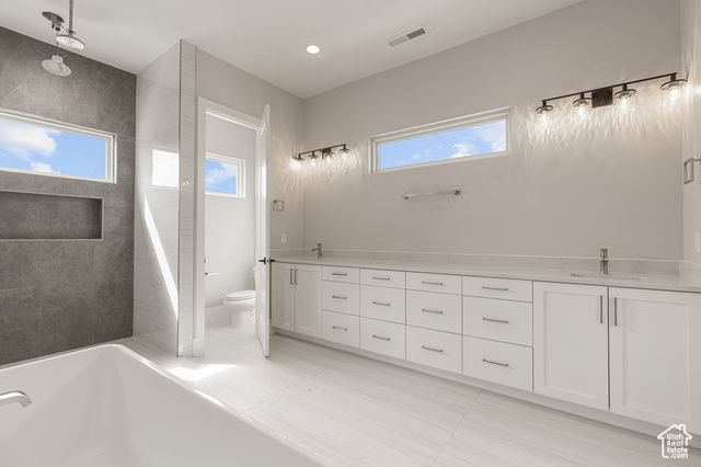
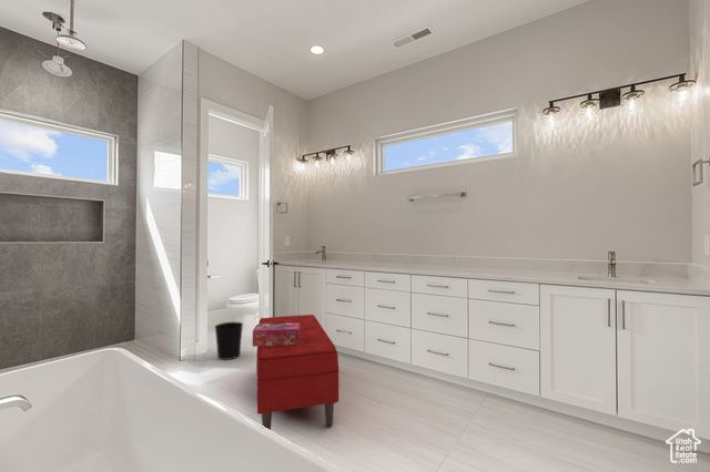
+ bench [255,314,341,431]
+ wastebasket [214,321,244,361]
+ tissue box [252,322,300,348]
